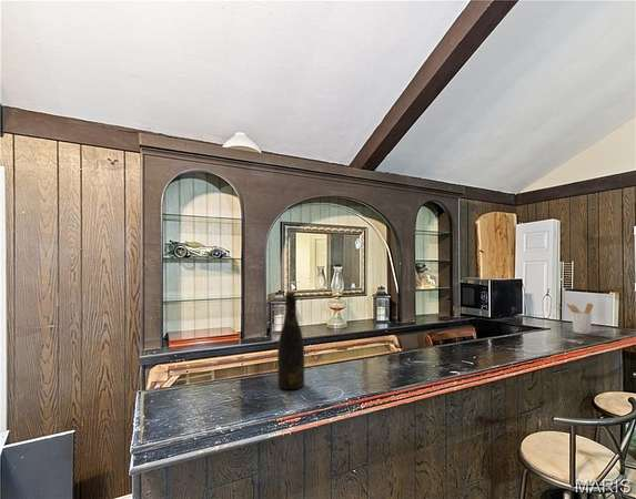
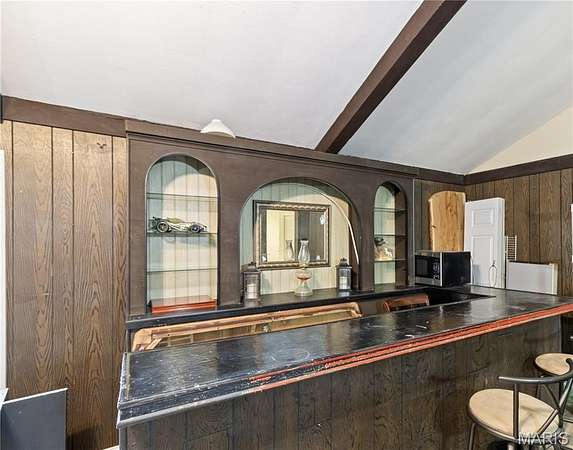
- bottle [276,291,305,390]
- utensil holder [565,302,594,335]
